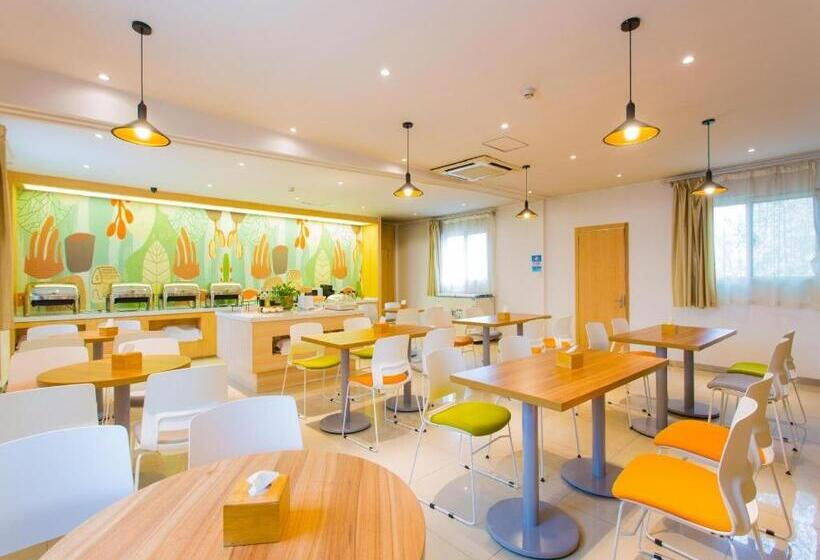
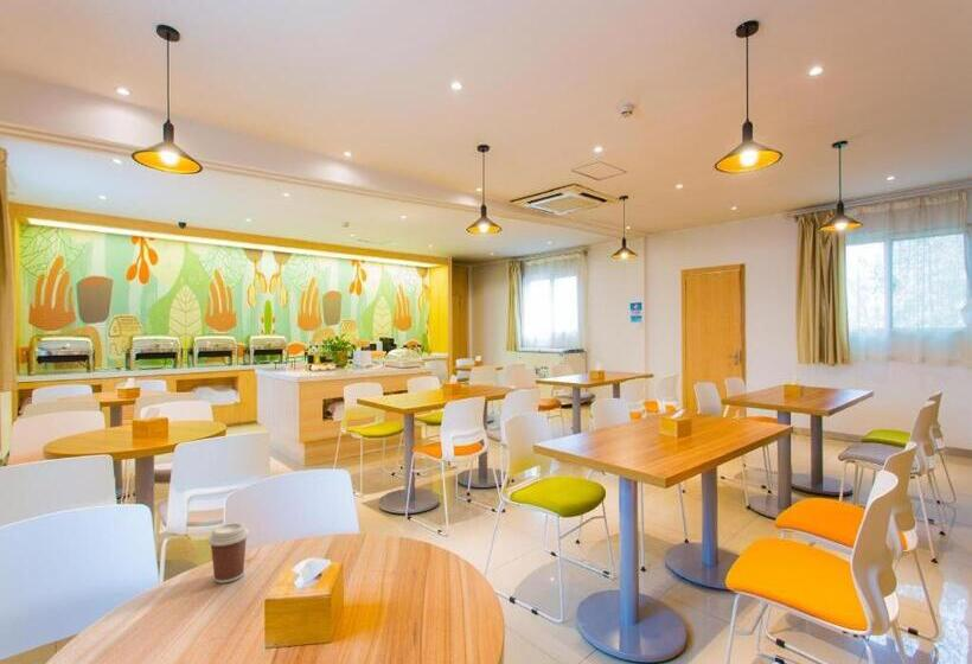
+ coffee cup [206,522,250,585]
